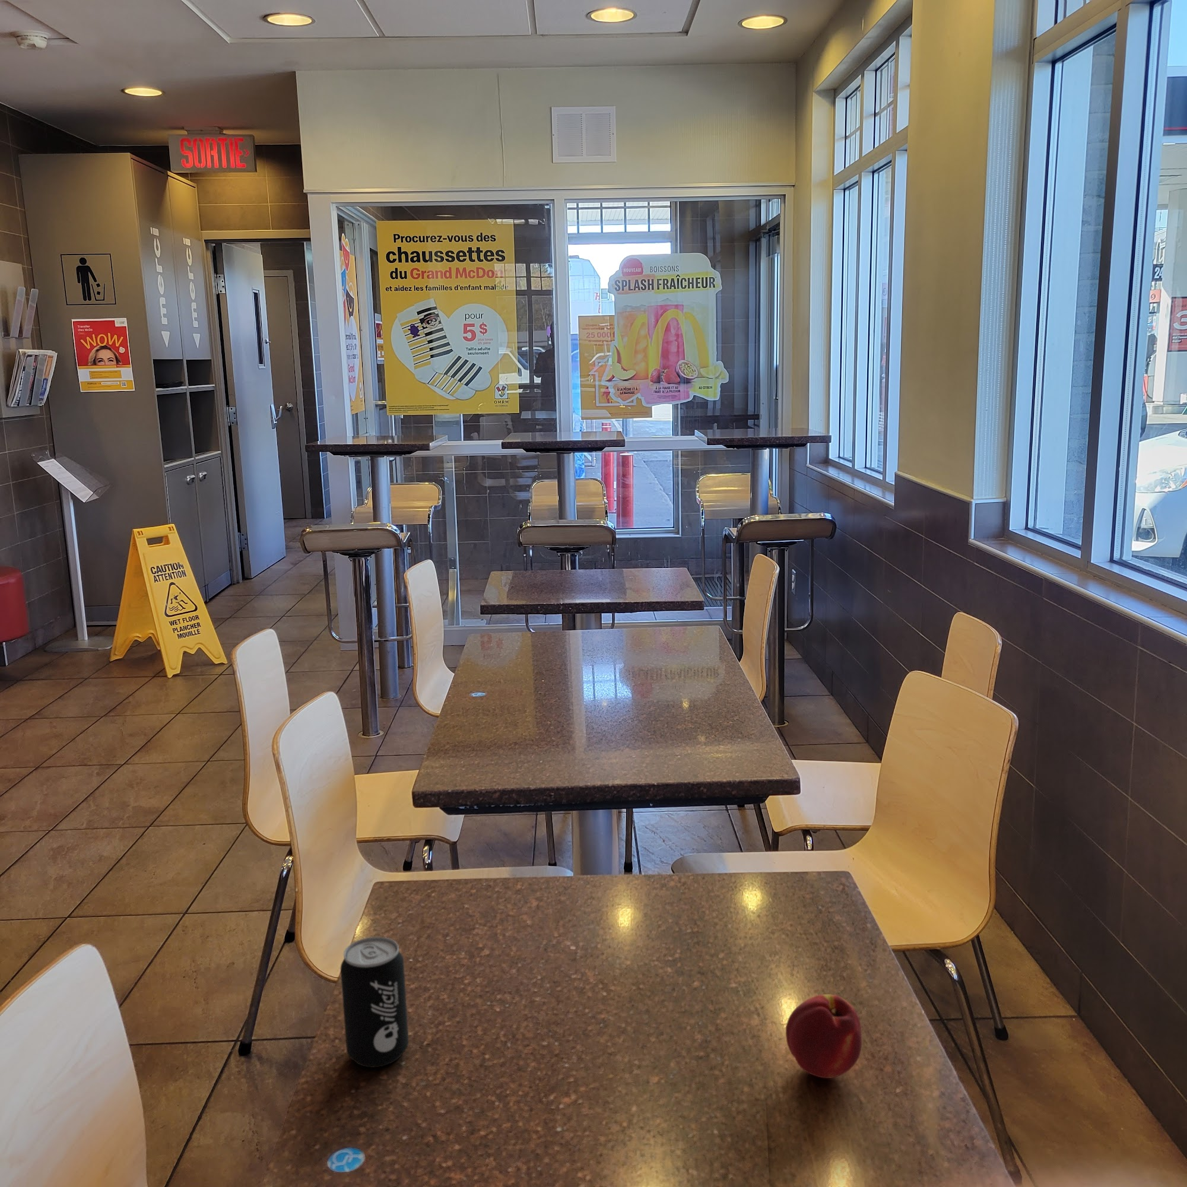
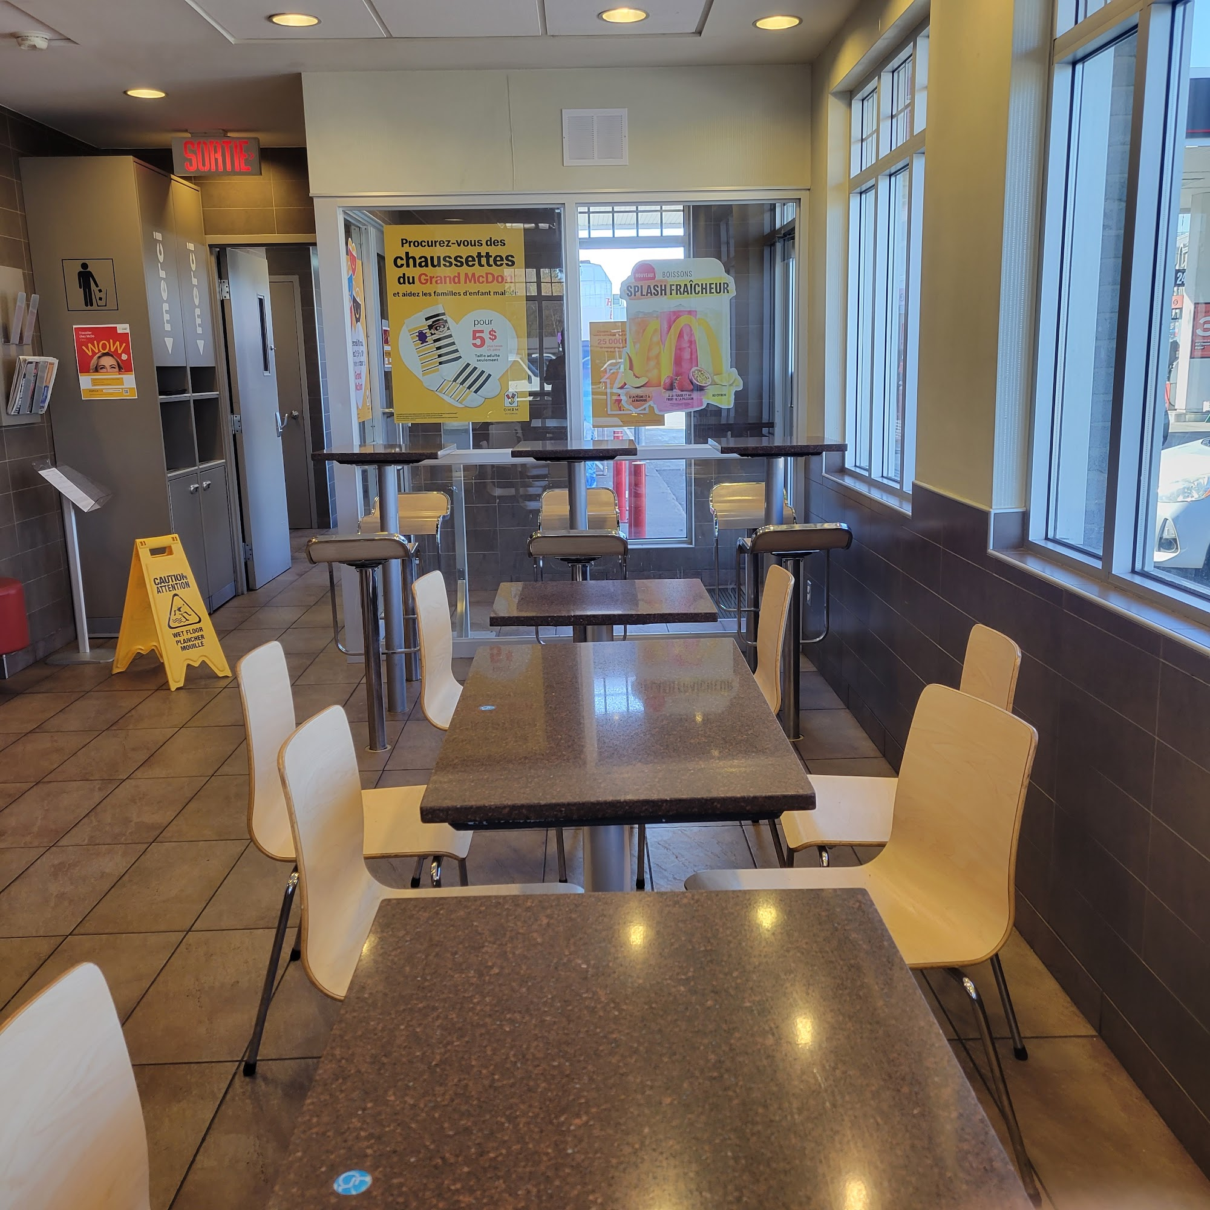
- peach [785,994,862,1079]
- beverage can [340,936,410,1069]
